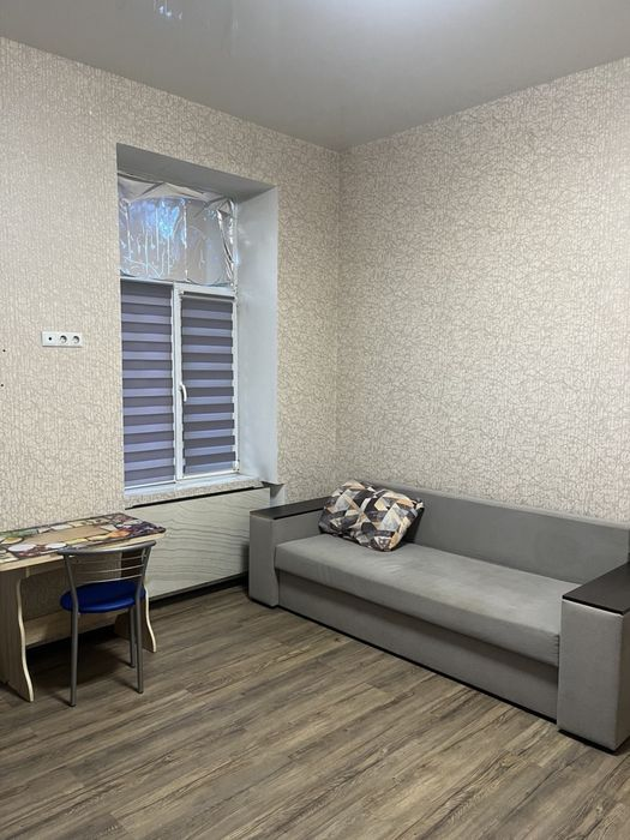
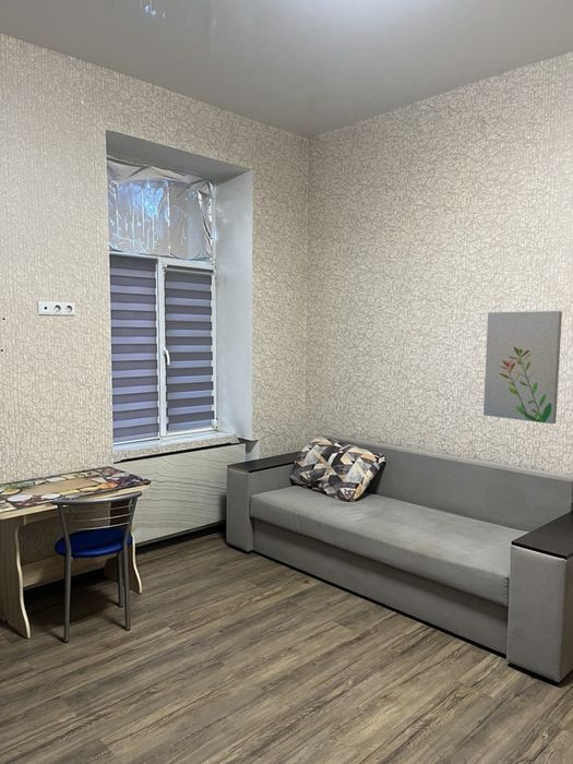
+ wall art [482,310,563,425]
